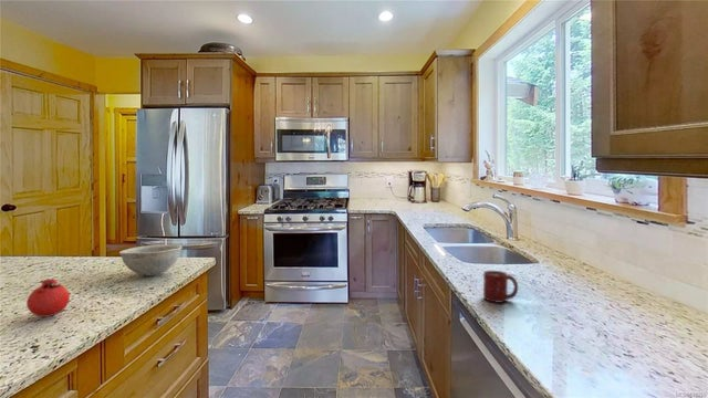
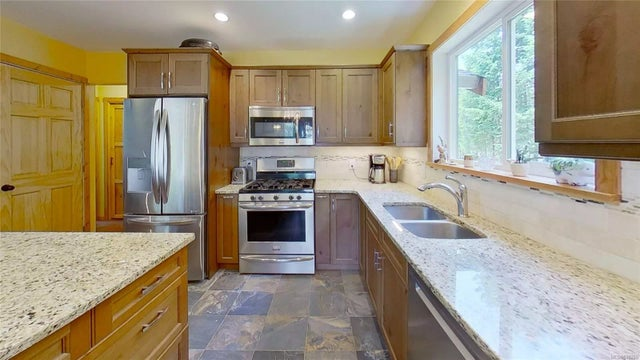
- bowl [118,243,183,276]
- cup [482,270,519,304]
- fruit [25,277,71,318]
